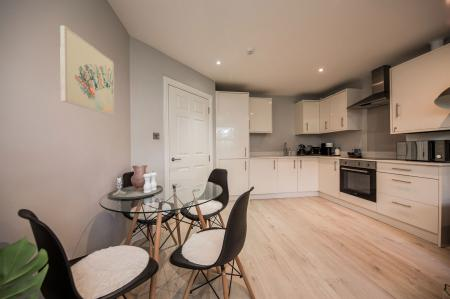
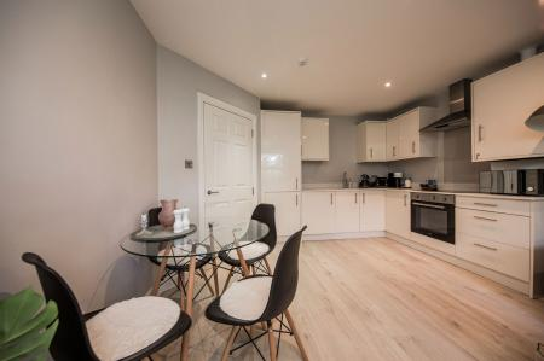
- wall art [59,25,115,116]
